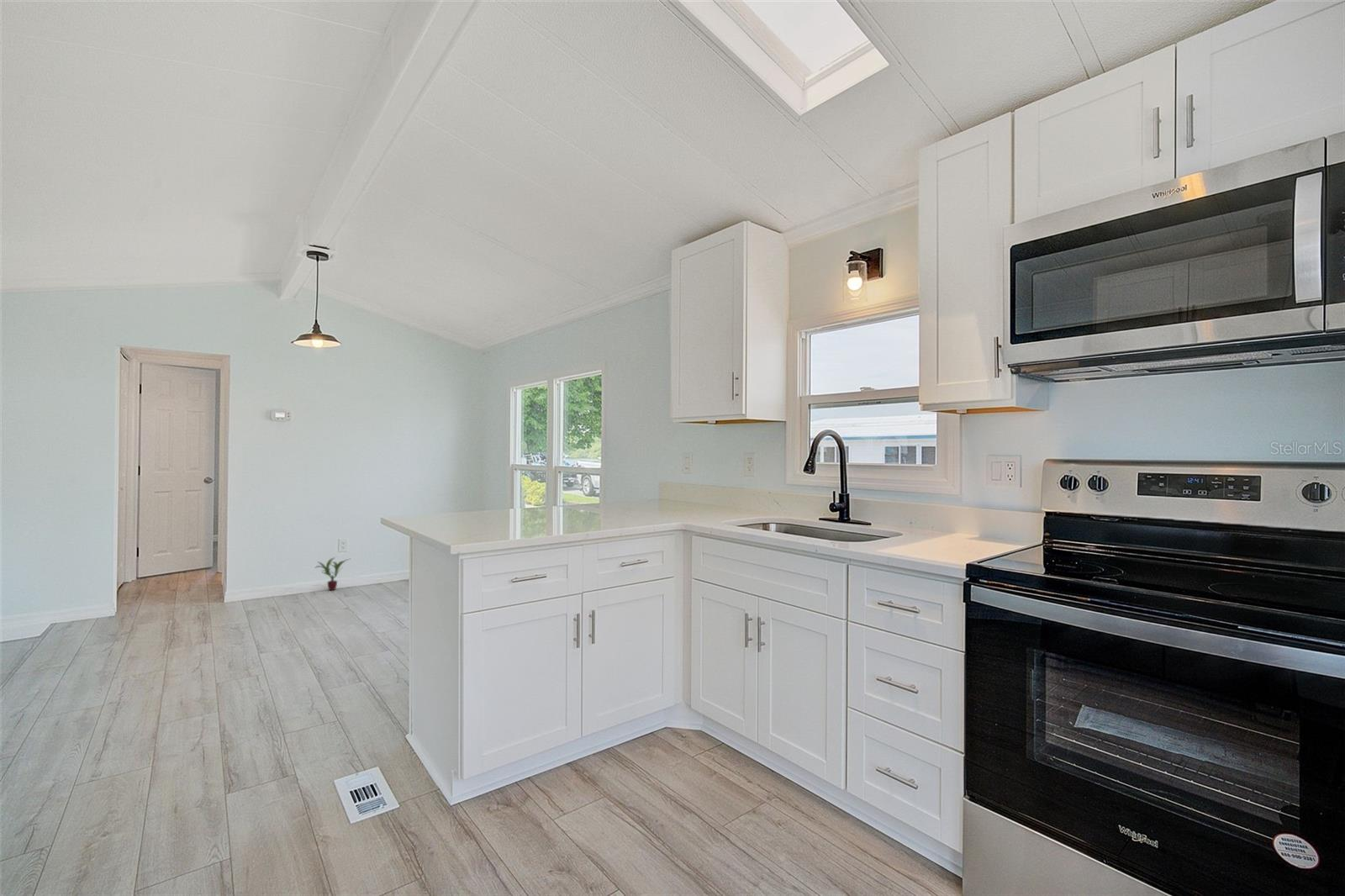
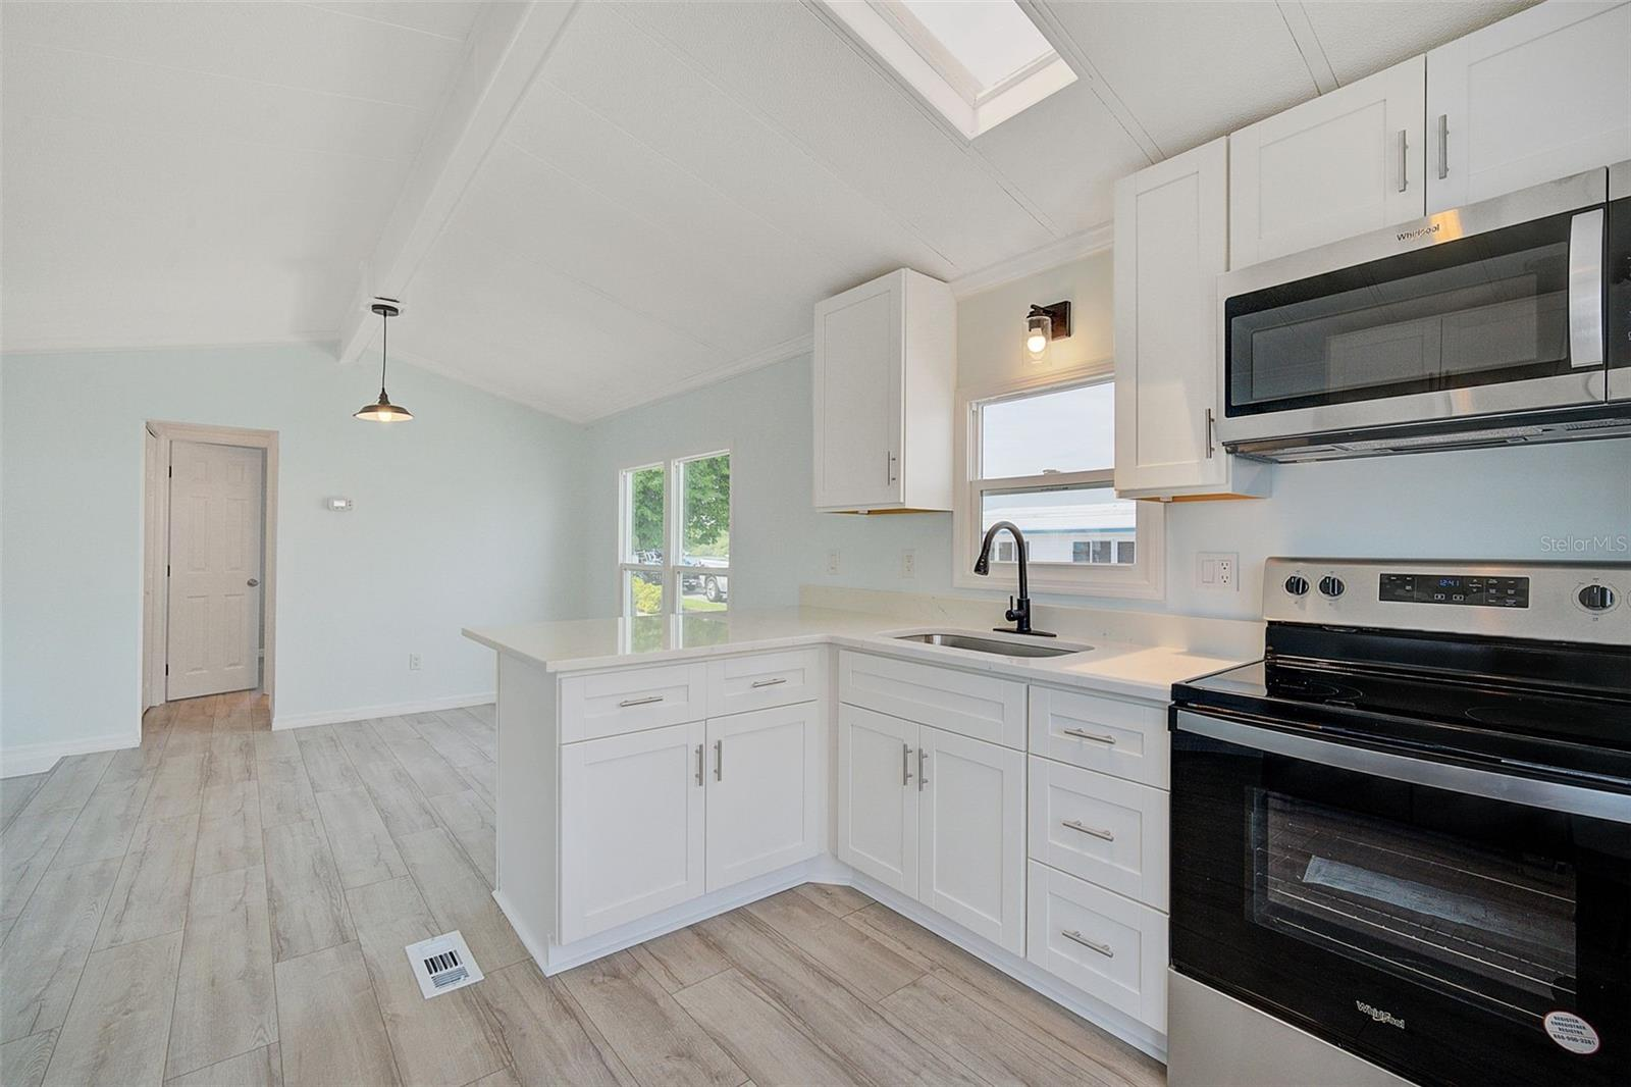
- potted plant [314,556,351,591]
